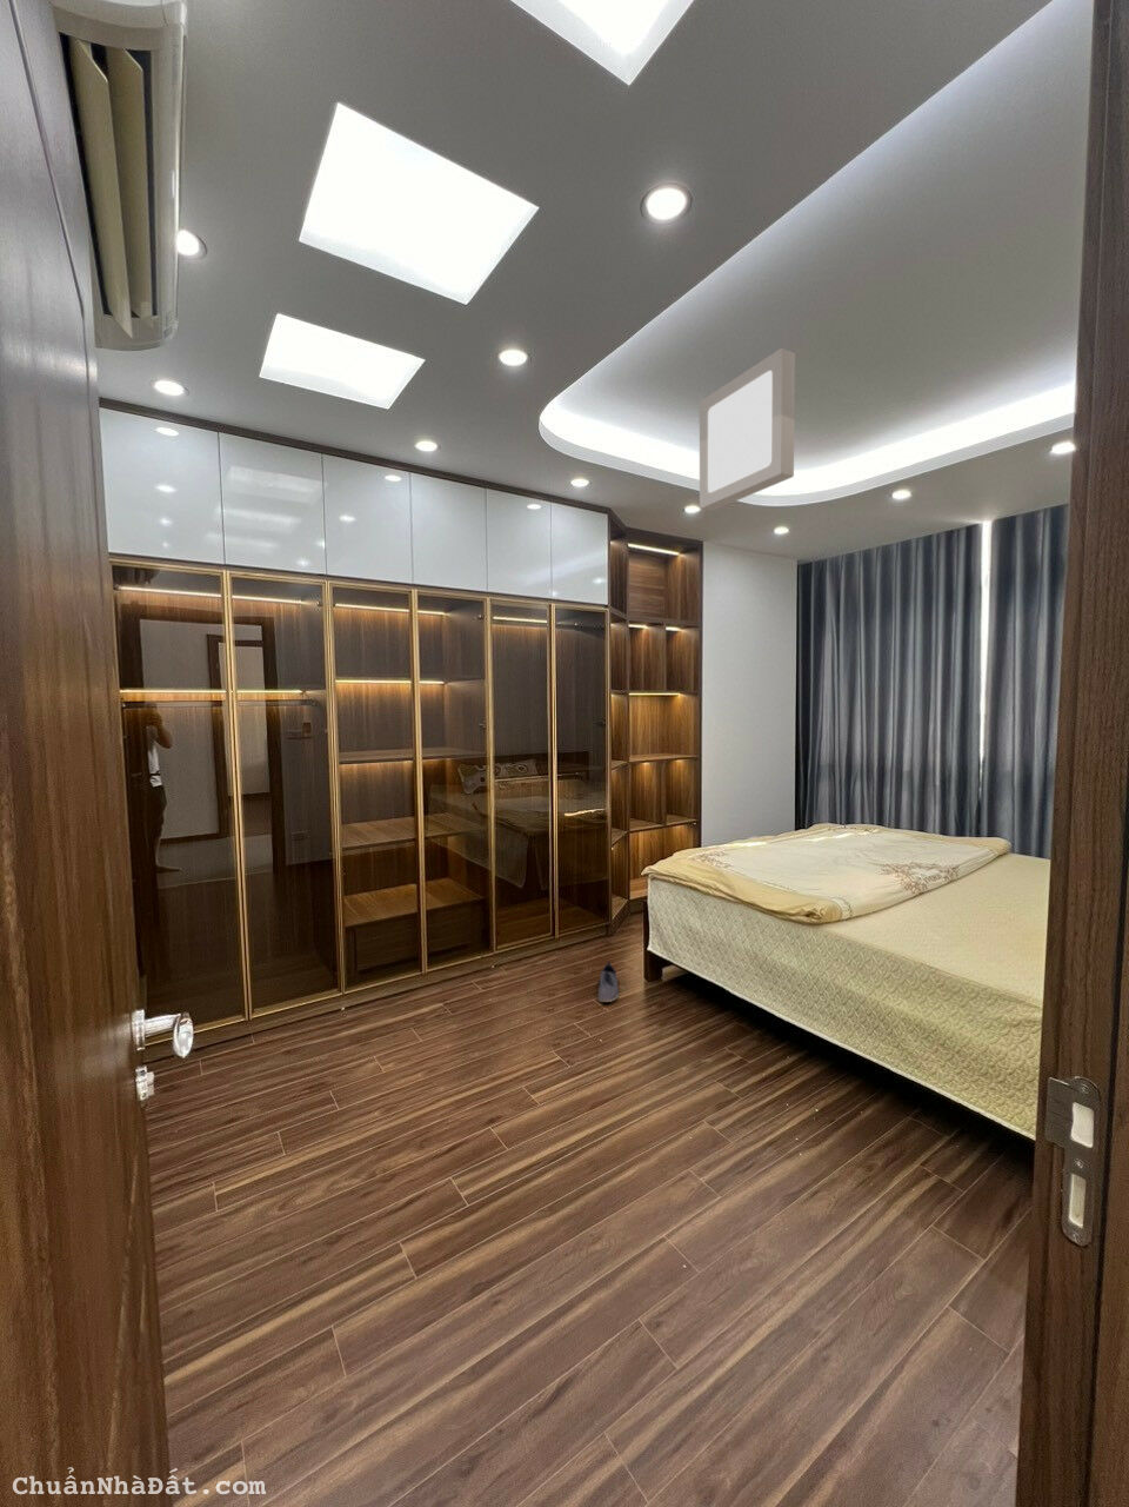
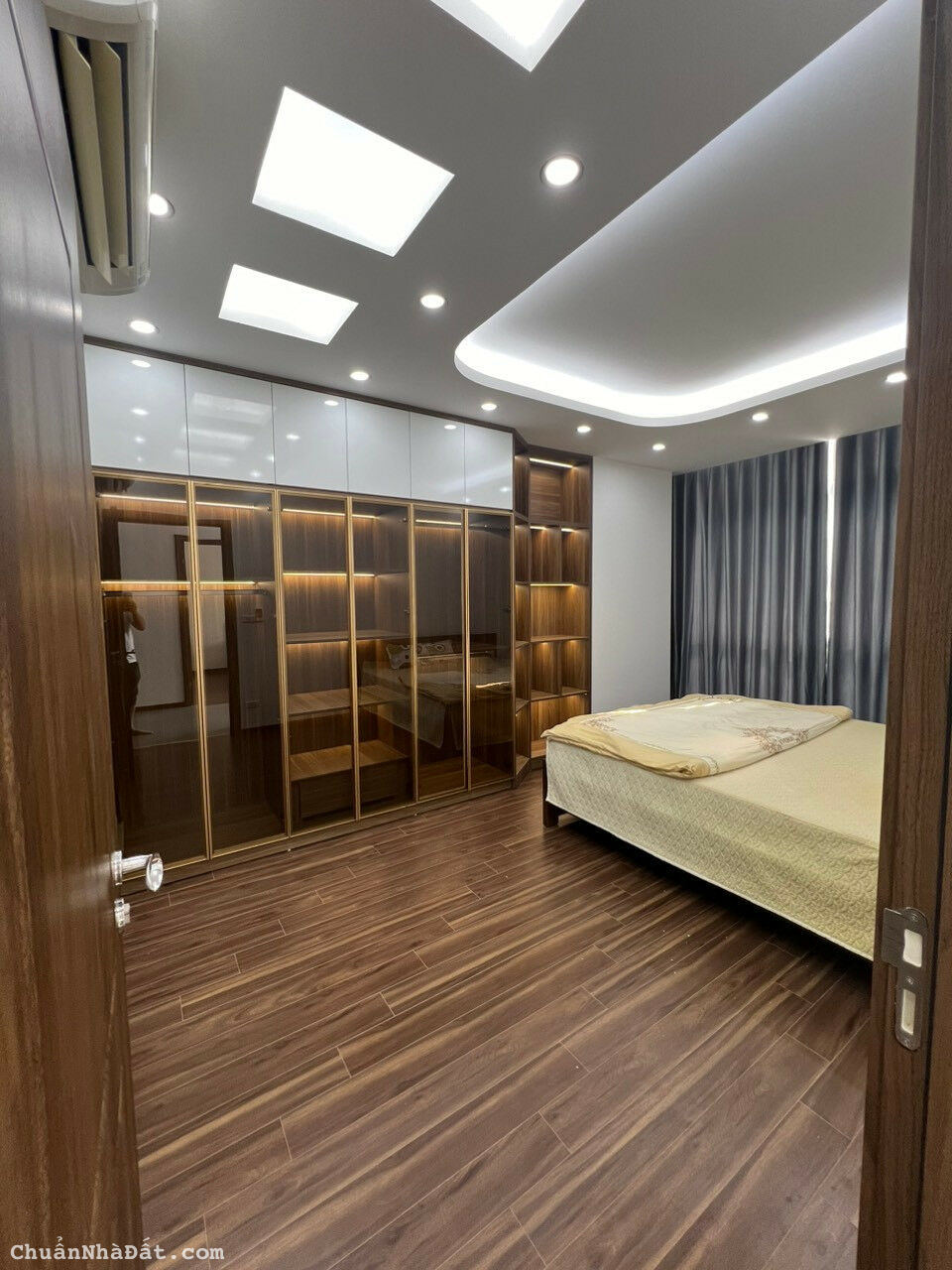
- shoe [598,961,620,1003]
- ceiling light [699,348,796,513]
